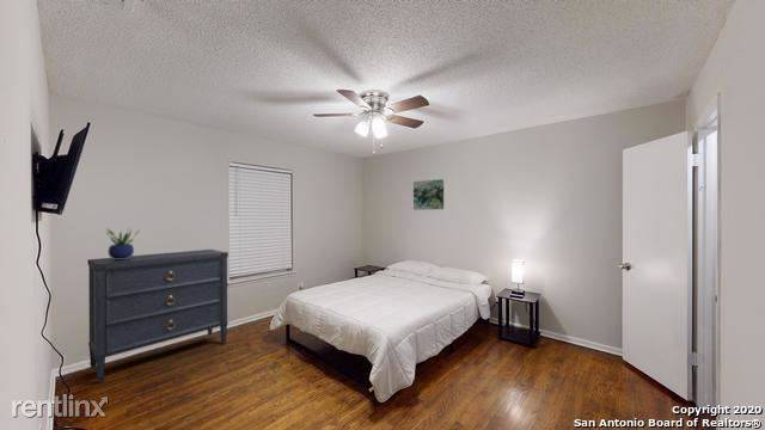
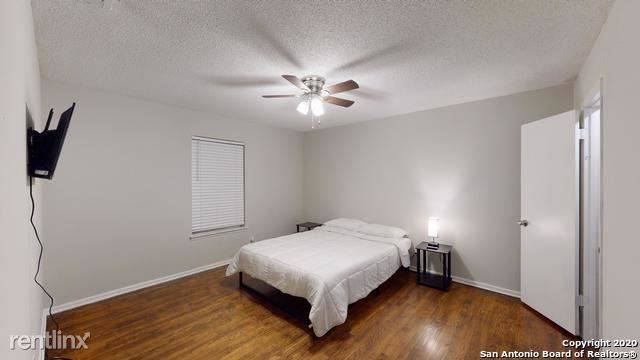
- dresser [86,248,230,385]
- wall art [412,178,445,211]
- potted plant [105,227,141,259]
